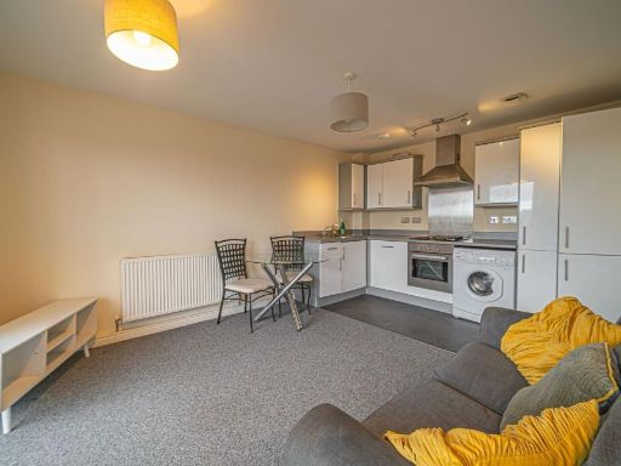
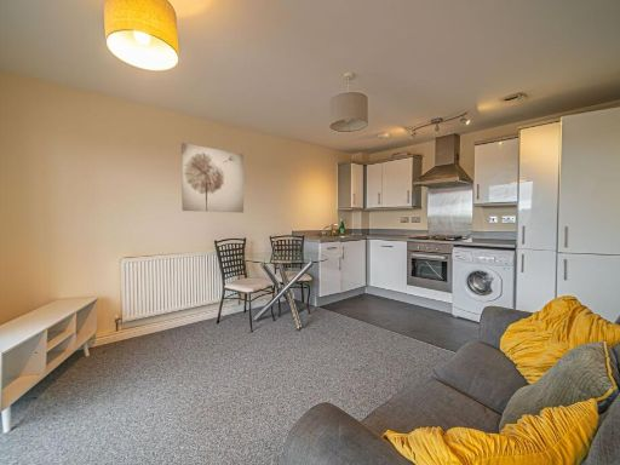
+ wall art [180,142,245,214]
